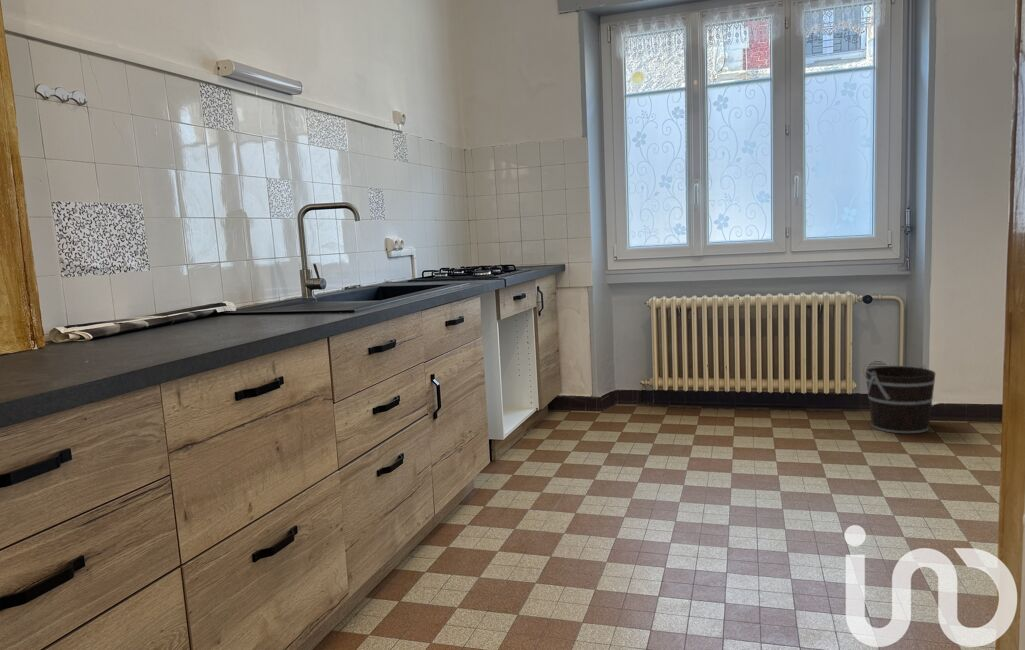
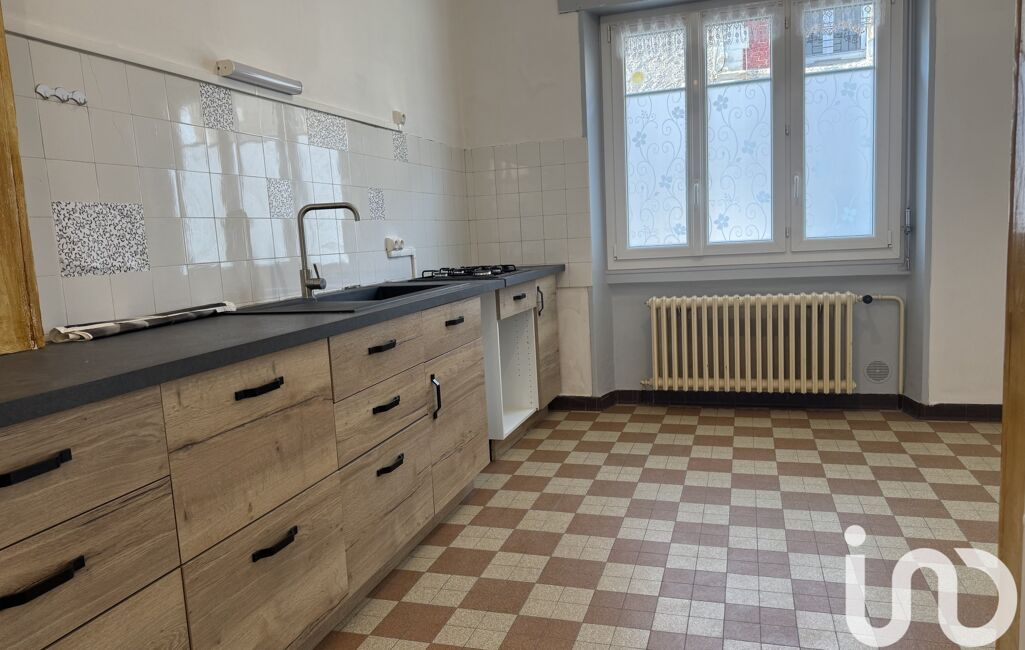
- bucket [864,364,936,434]
